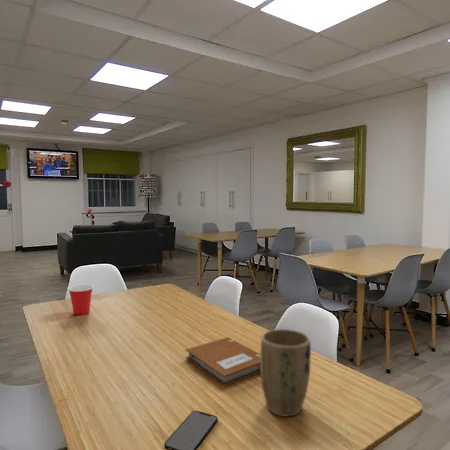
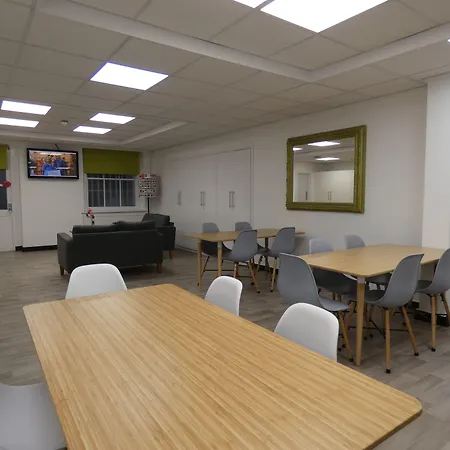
- notebook [185,336,261,387]
- plant pot [259,328,312,418]
- smartphone [163,410,218,450]
- cup [67,283,95,316]
